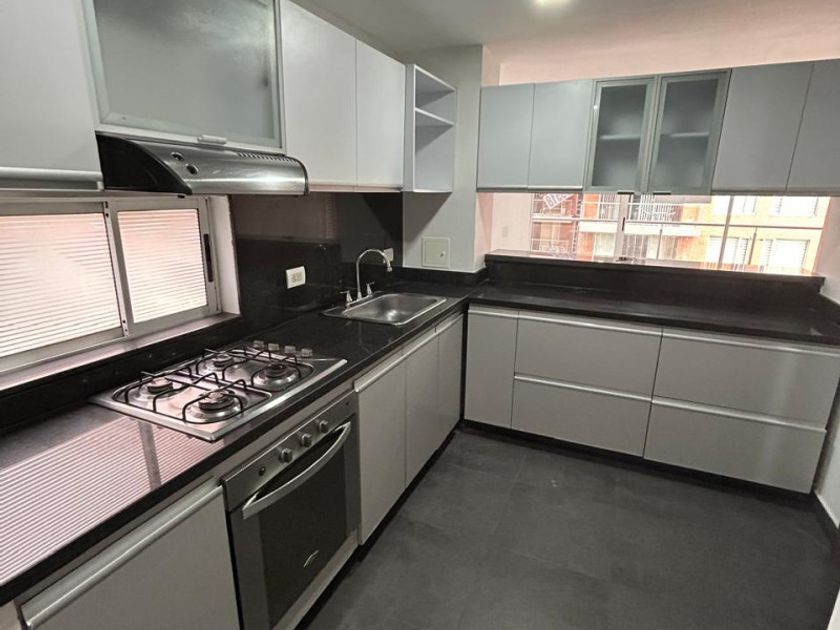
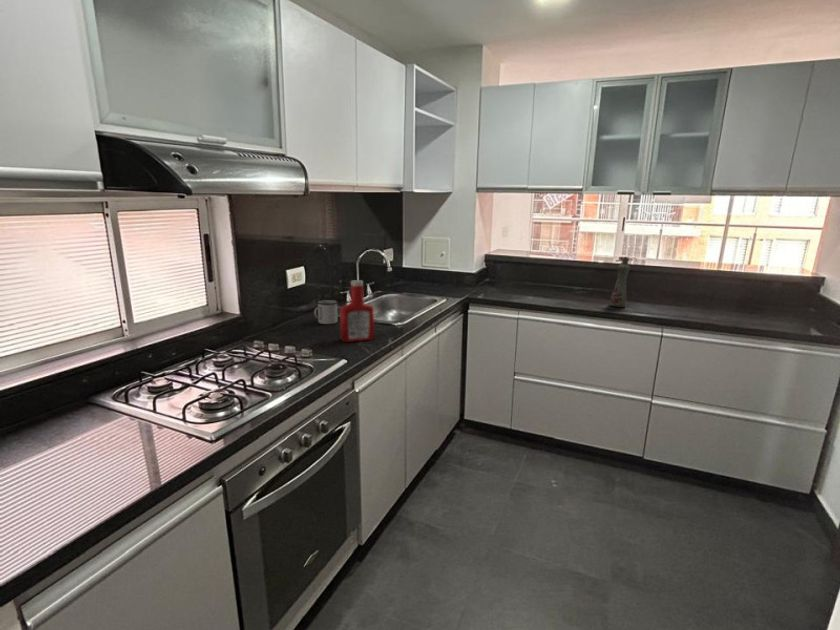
+ mug [313,299,339,325]
+ bottle [608,256,631,308]
+ soap bottle [339,279,375,343]
